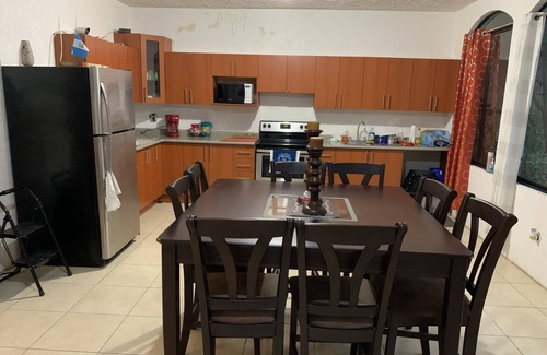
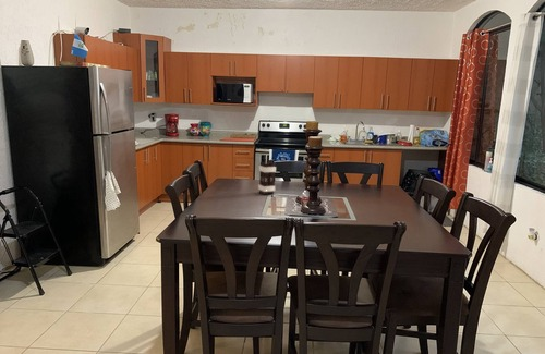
+ dynamite [257,154,277,196]
